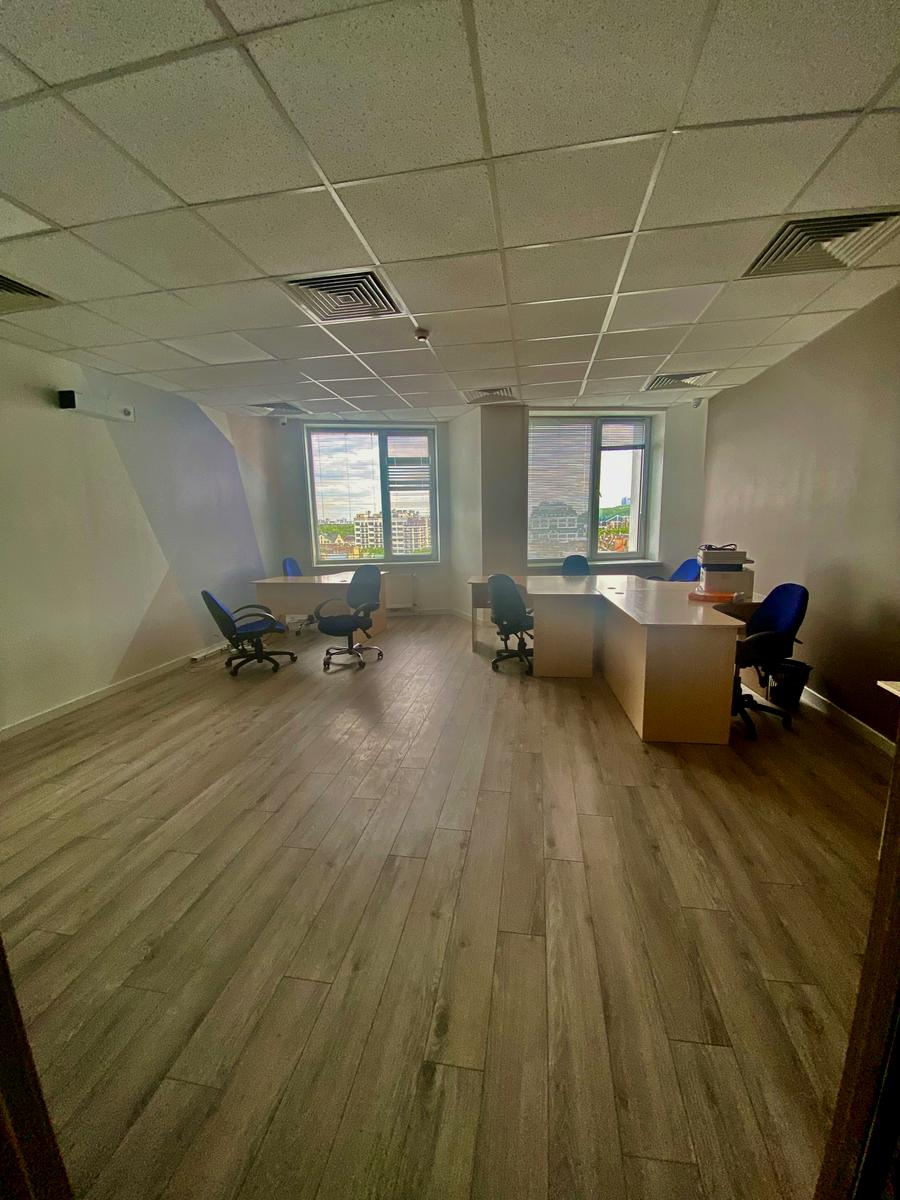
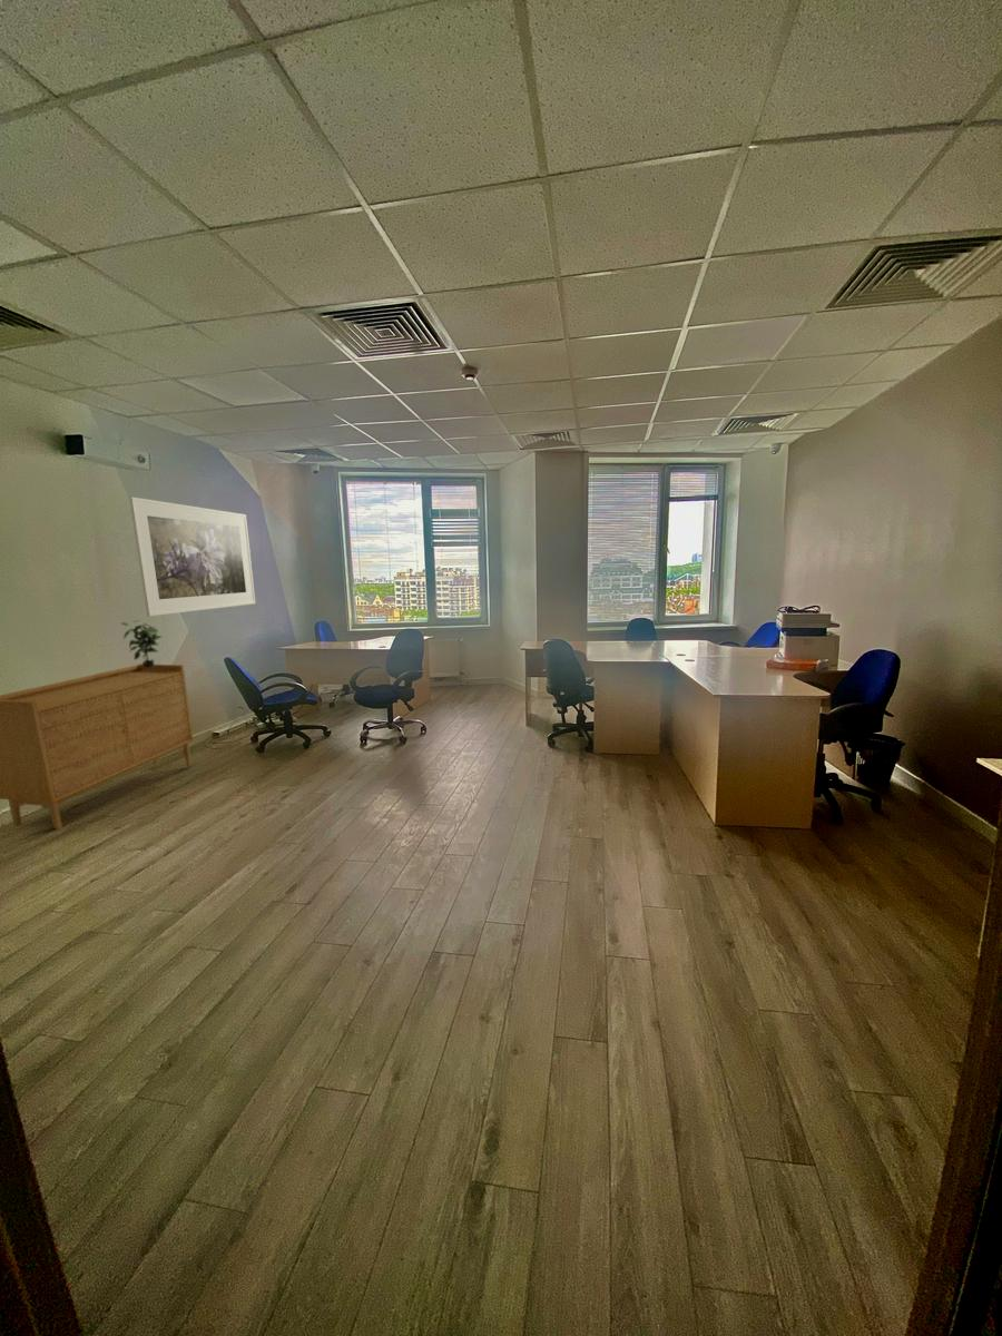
+ potted plant [119,619,164,668]
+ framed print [128,495,256,618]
+ sideboard [0,662,195,831]
